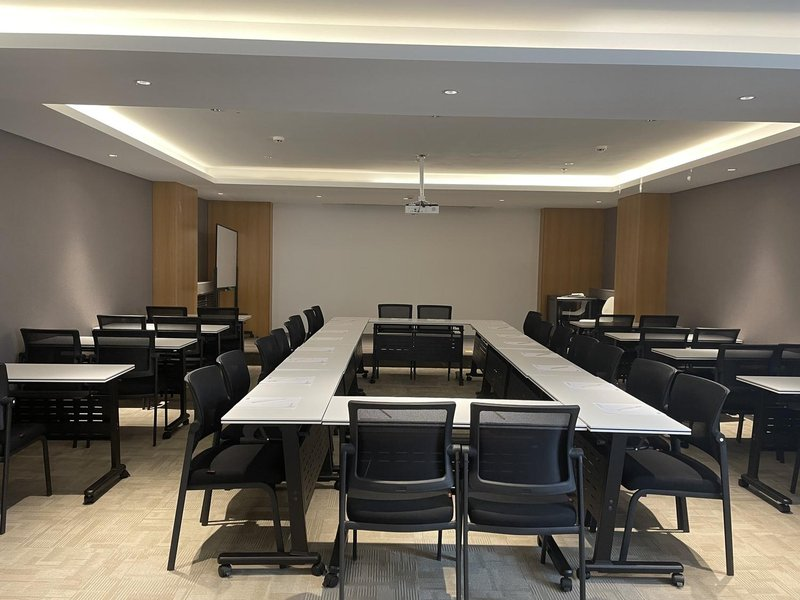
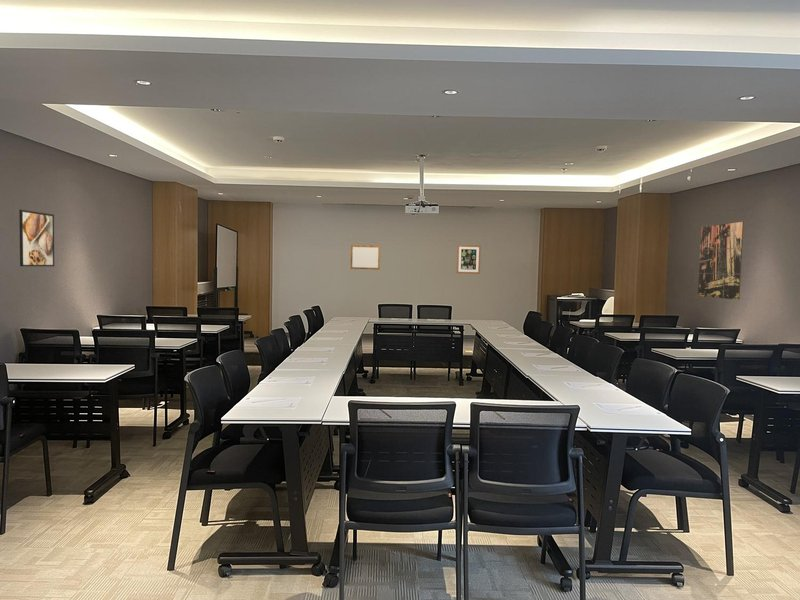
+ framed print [18,209,55,267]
+ wall art [456,244,482,275]
+ writing board [350,244,381,270]
+ wall art [697,221,745,301]
